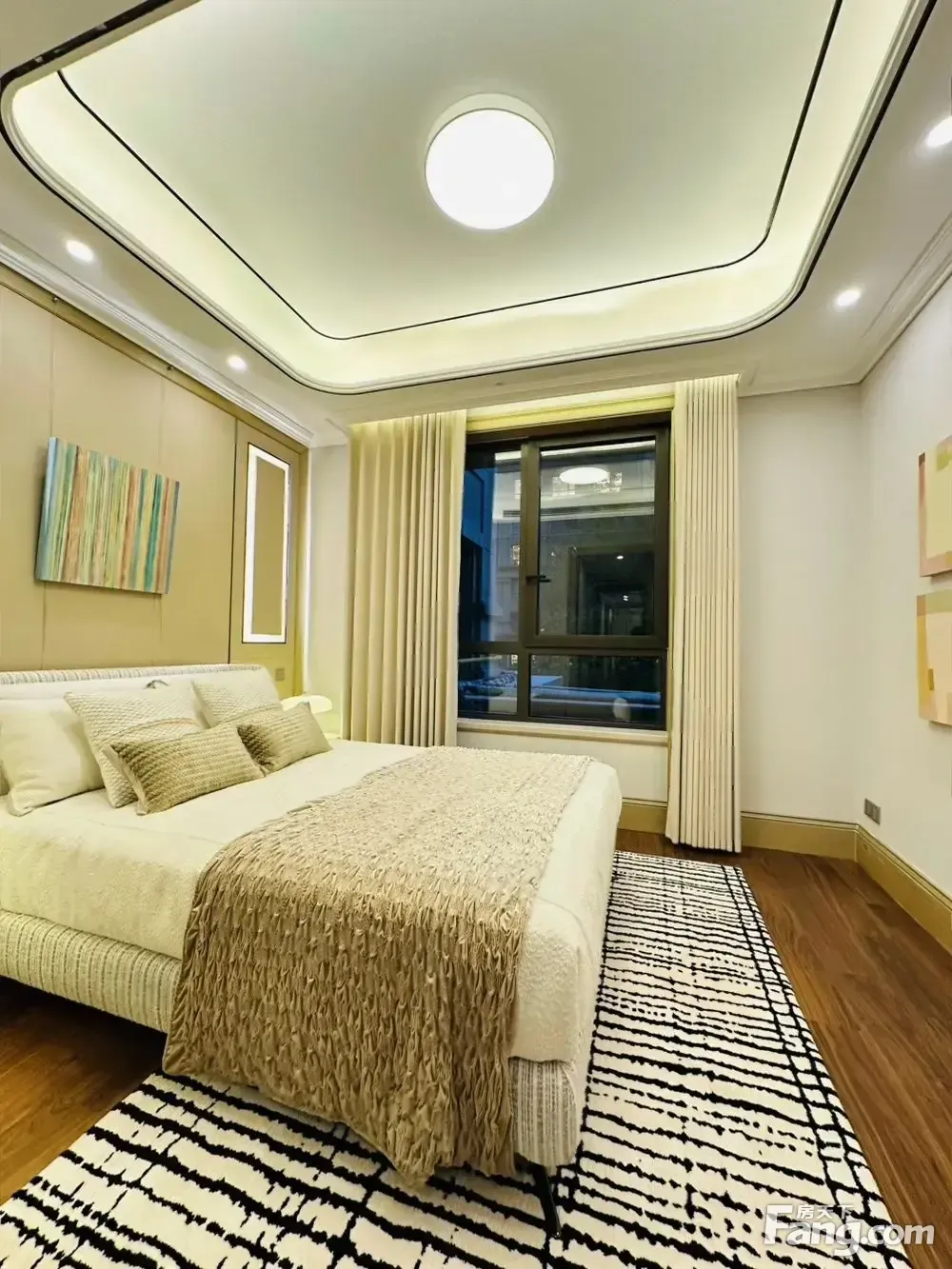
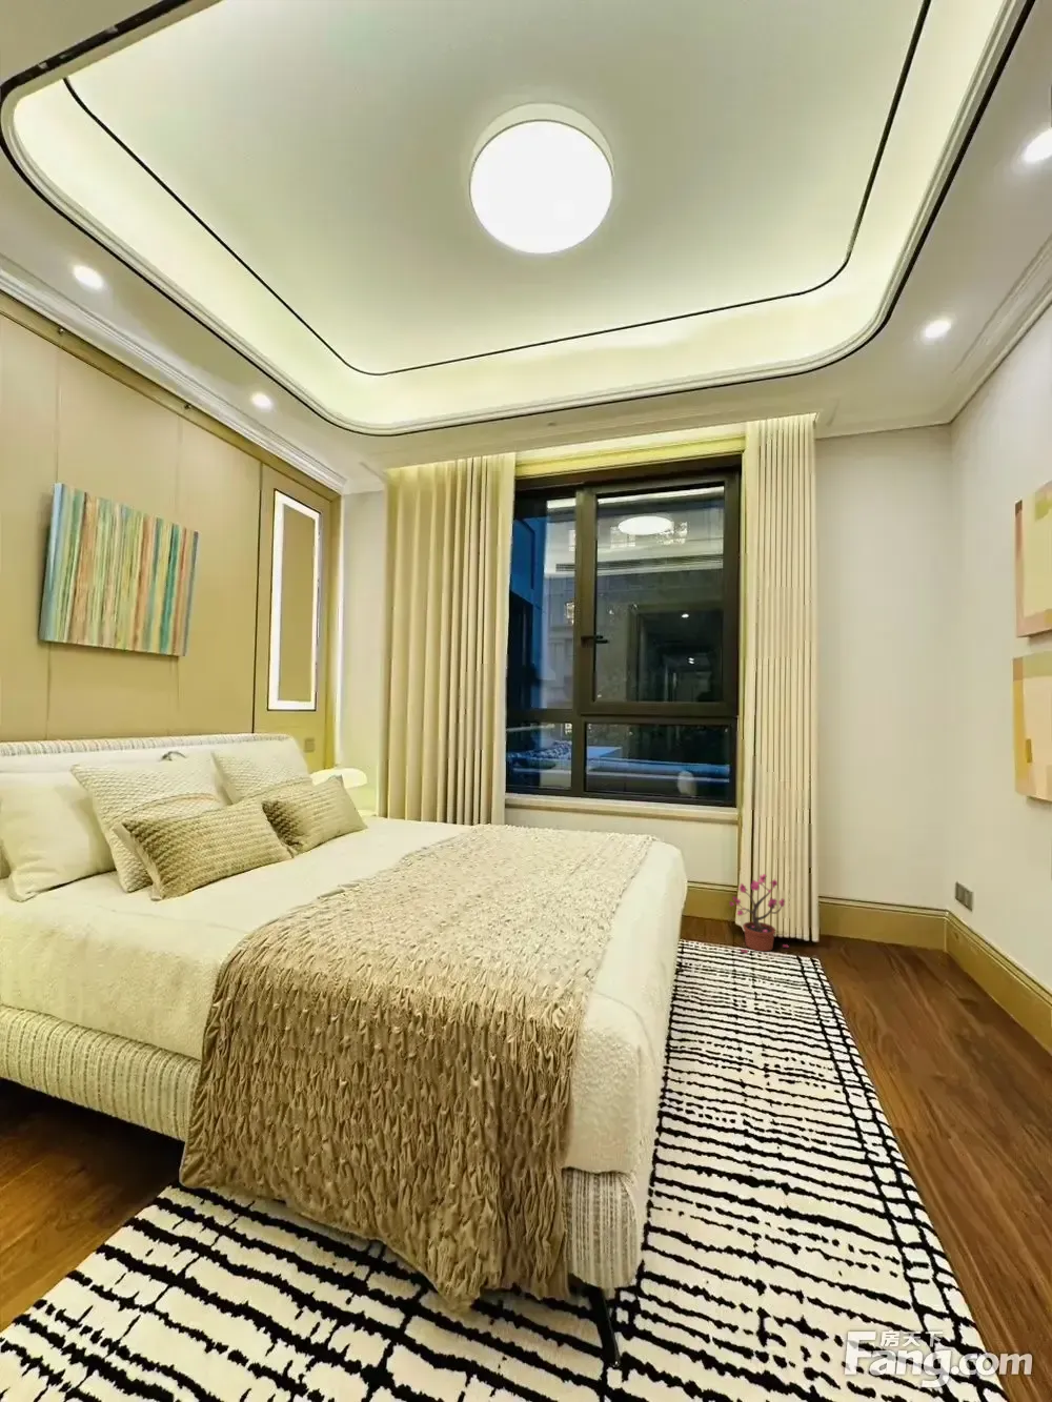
+ potted plant [728,873,790,953]
